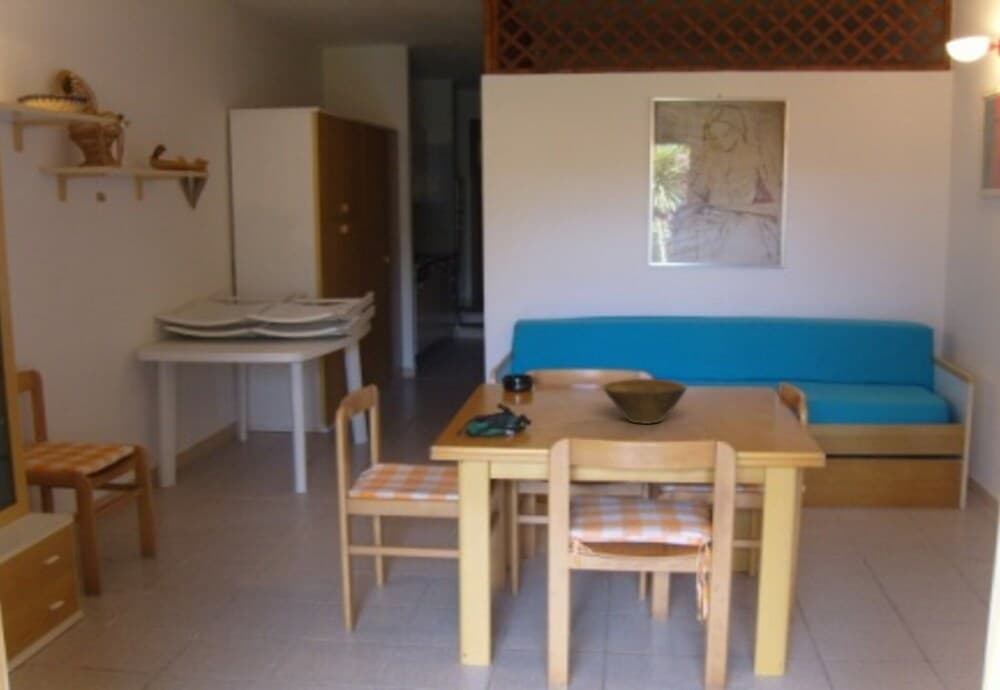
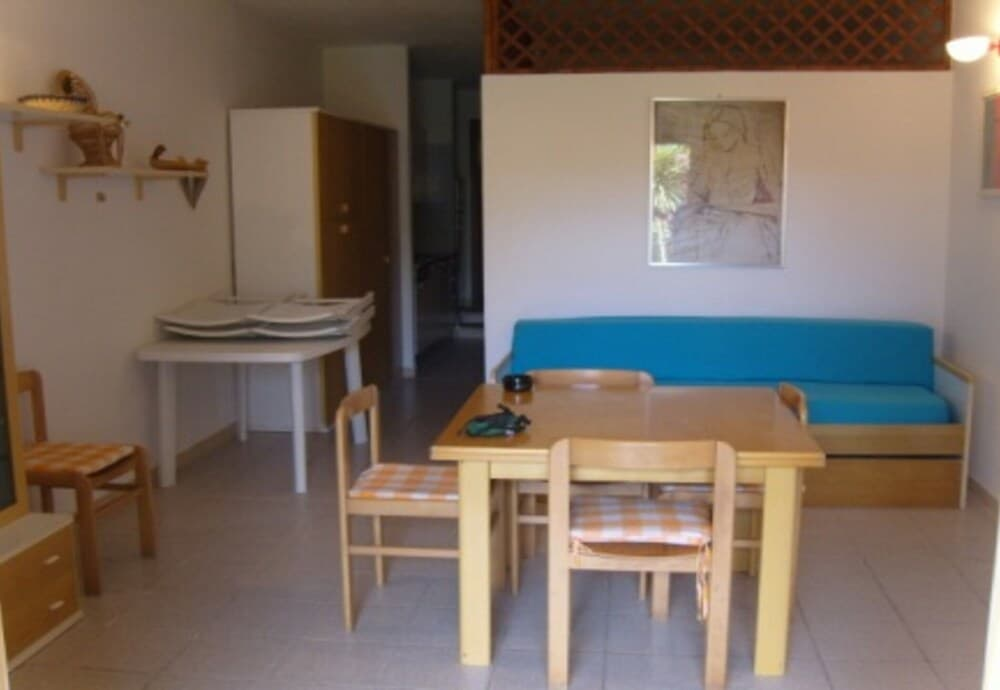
- bowl [602,378,688,425]
